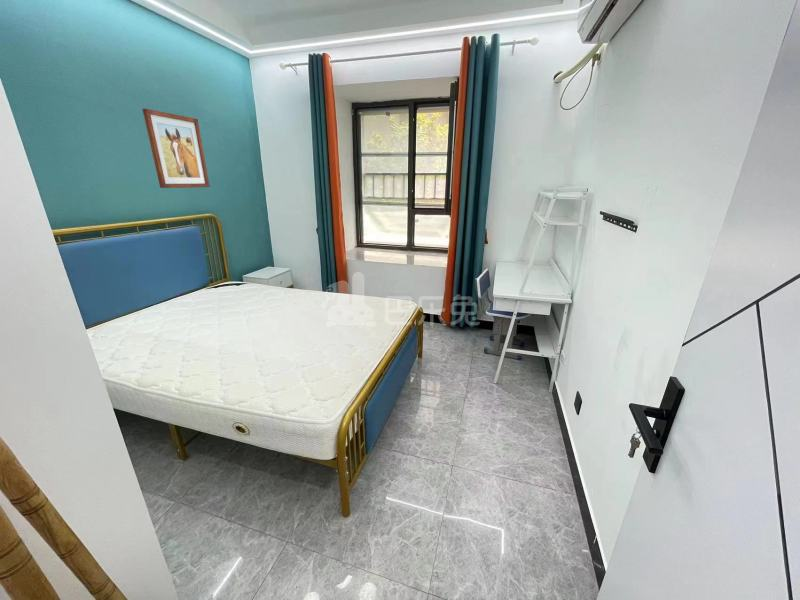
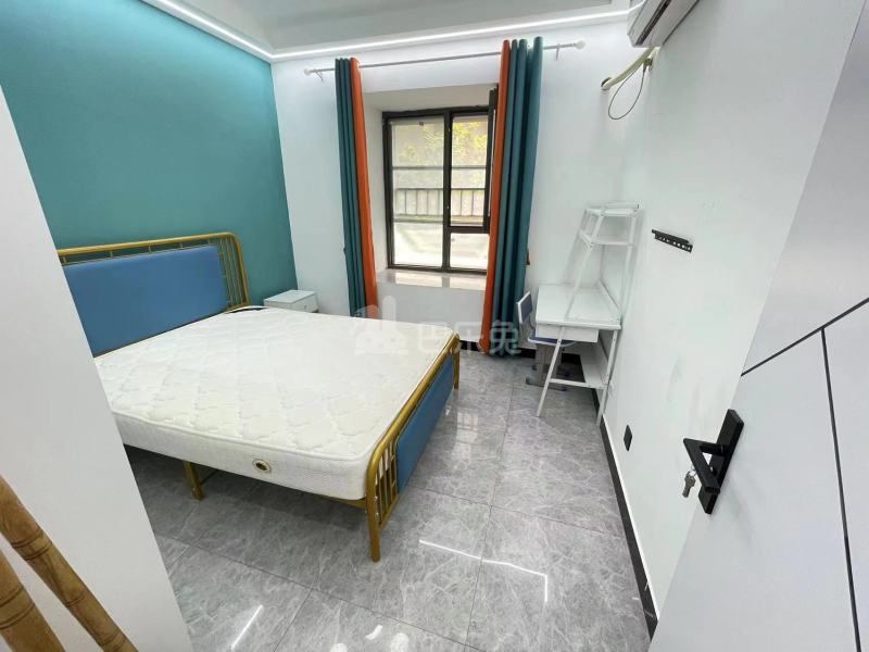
- wall art [142,108,211,189]
